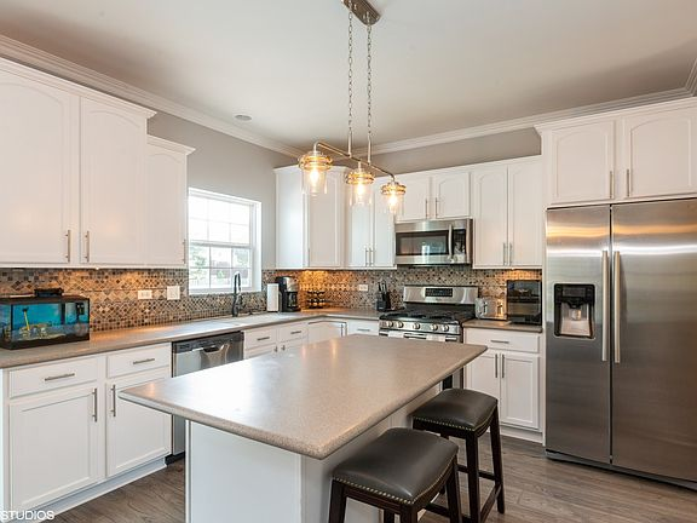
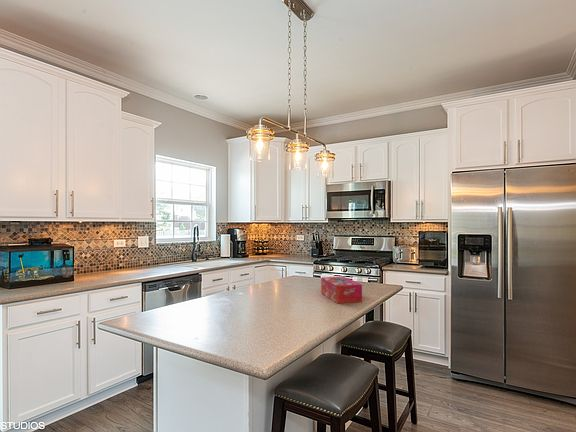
+ tissue box [320,275,363,304]
